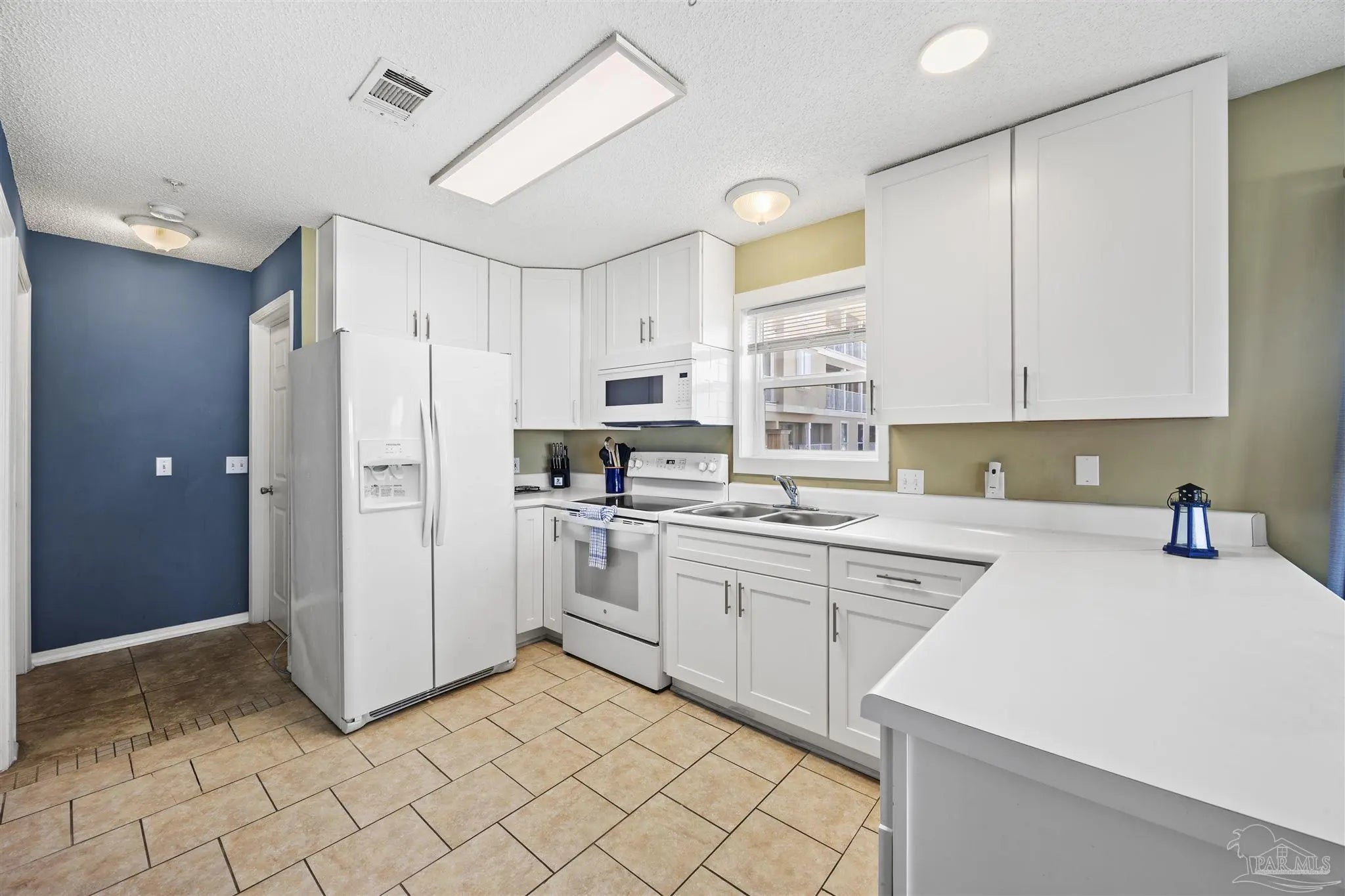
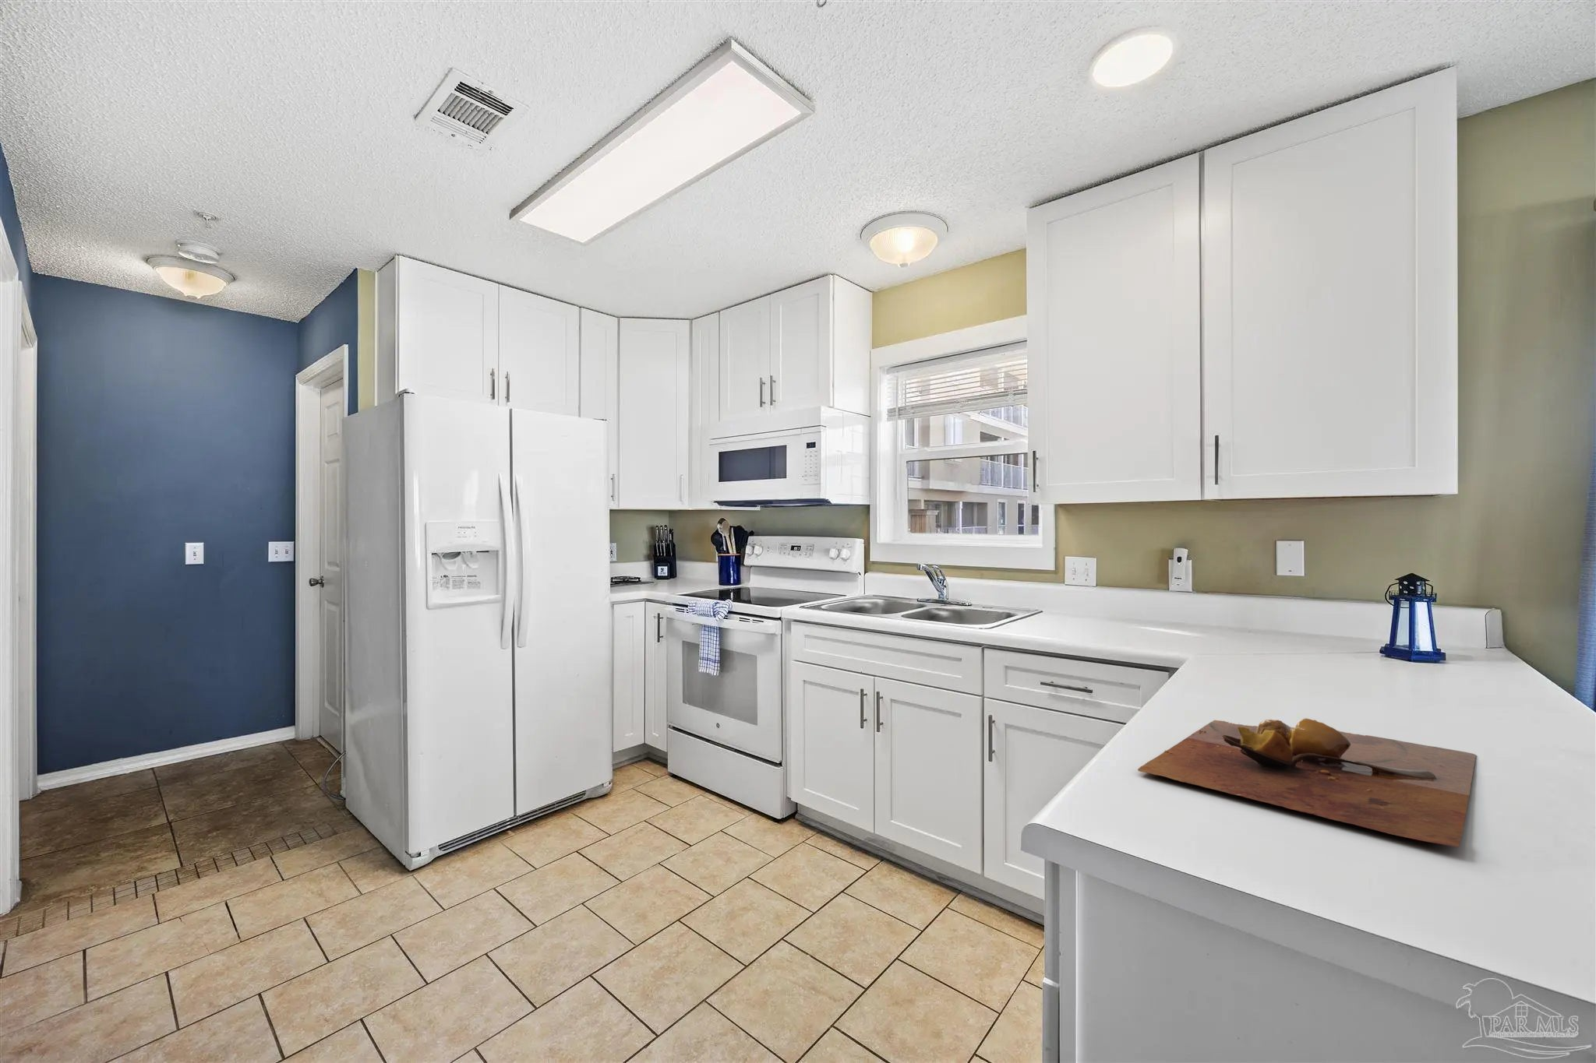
+ cutting board [1137,718,1477,847]
